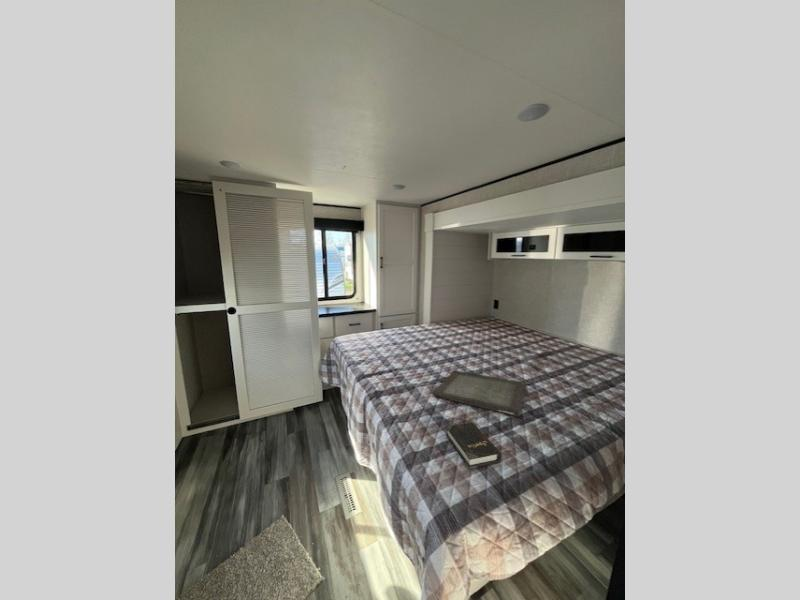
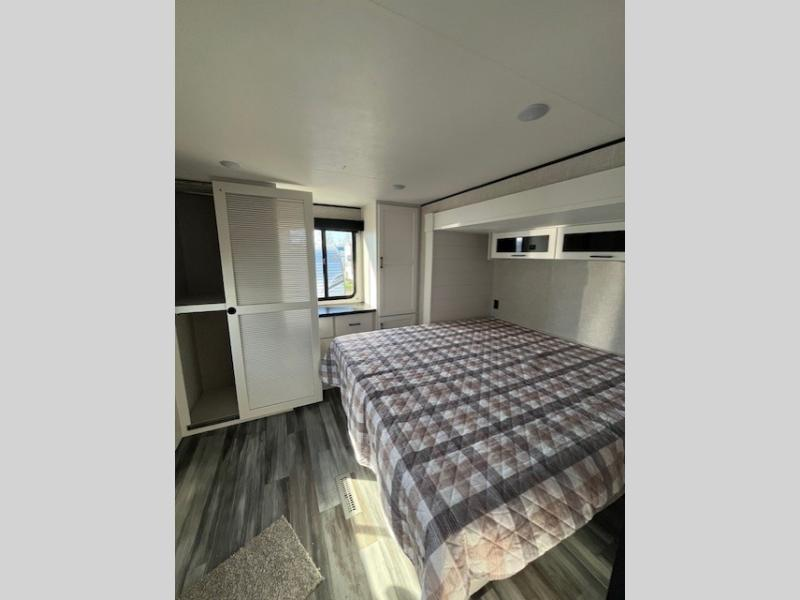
- serving tray [432,369,528,417]
- hardback book [445,421,502,470]
